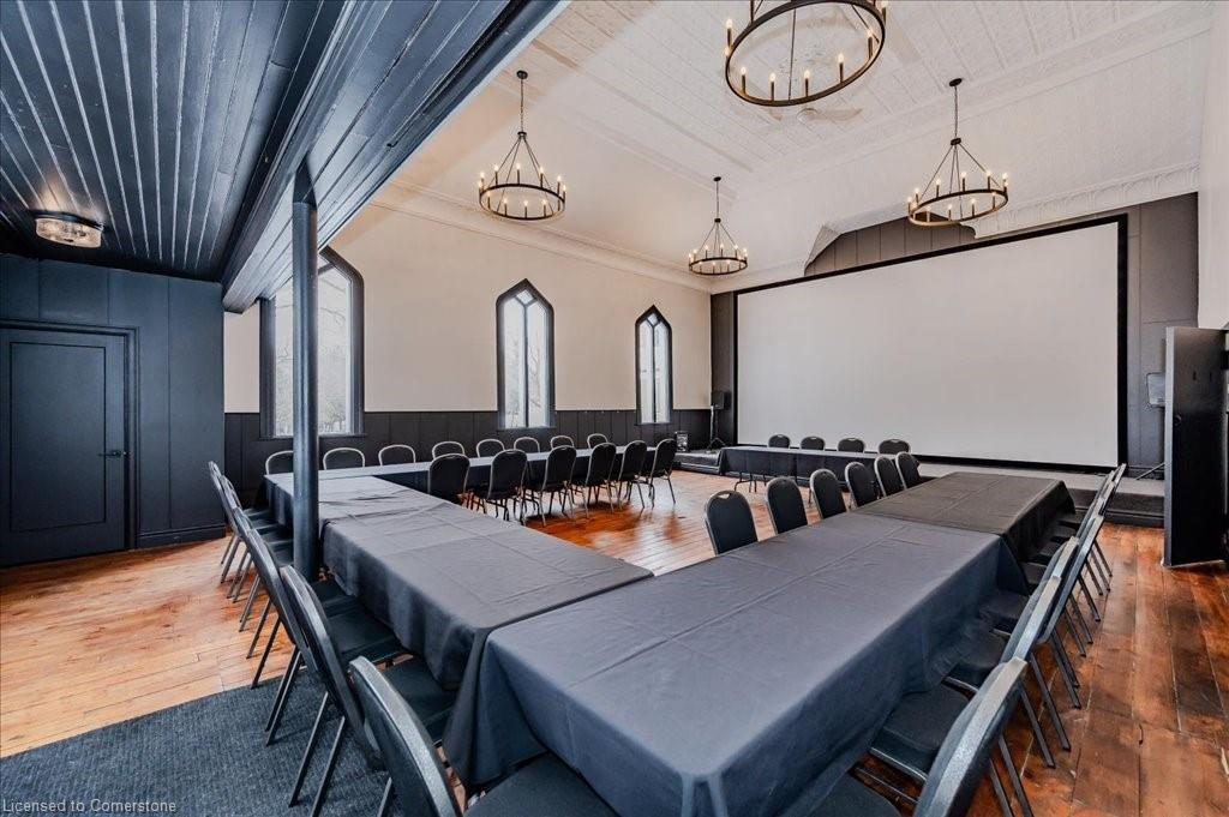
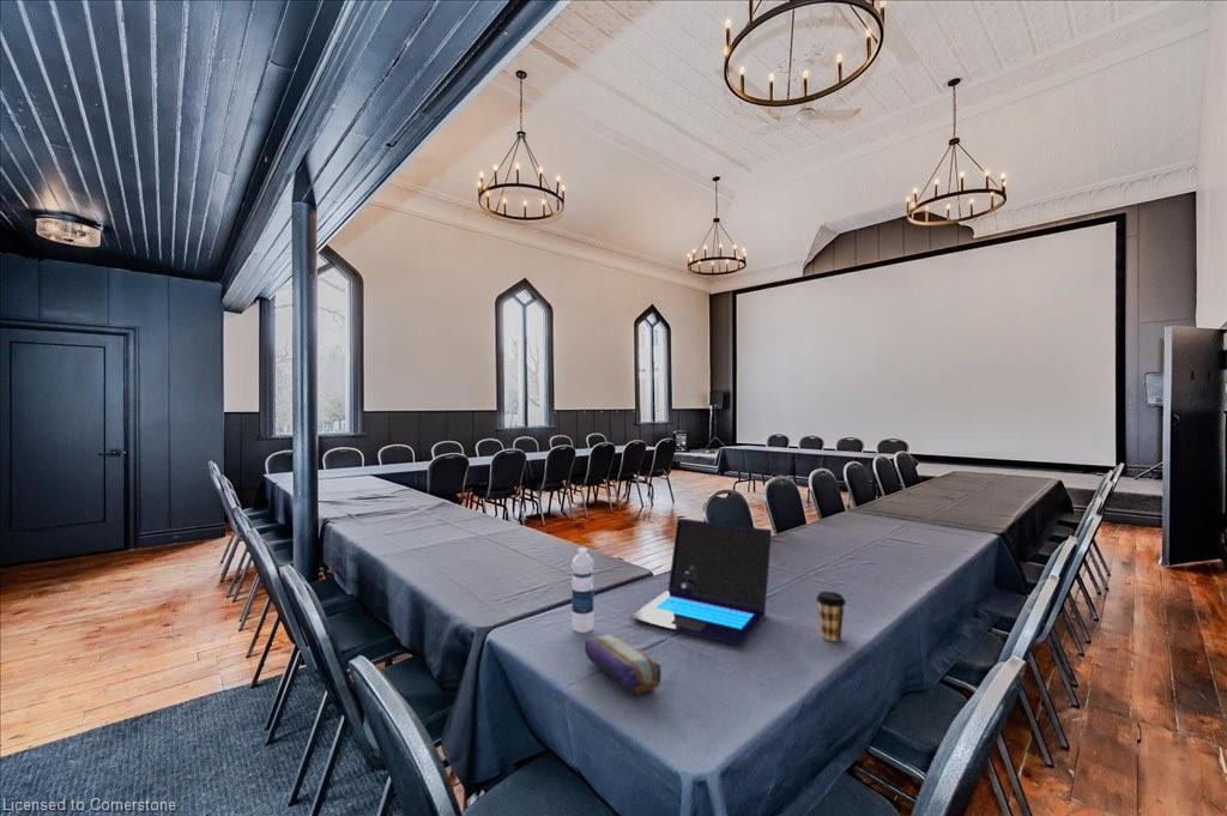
+ water bottle [570,546,596,634]
+ coffee cup [815,591,847,642]
+ pencil case [584,633,663,696]
+ laptop [629,518,773,647]
